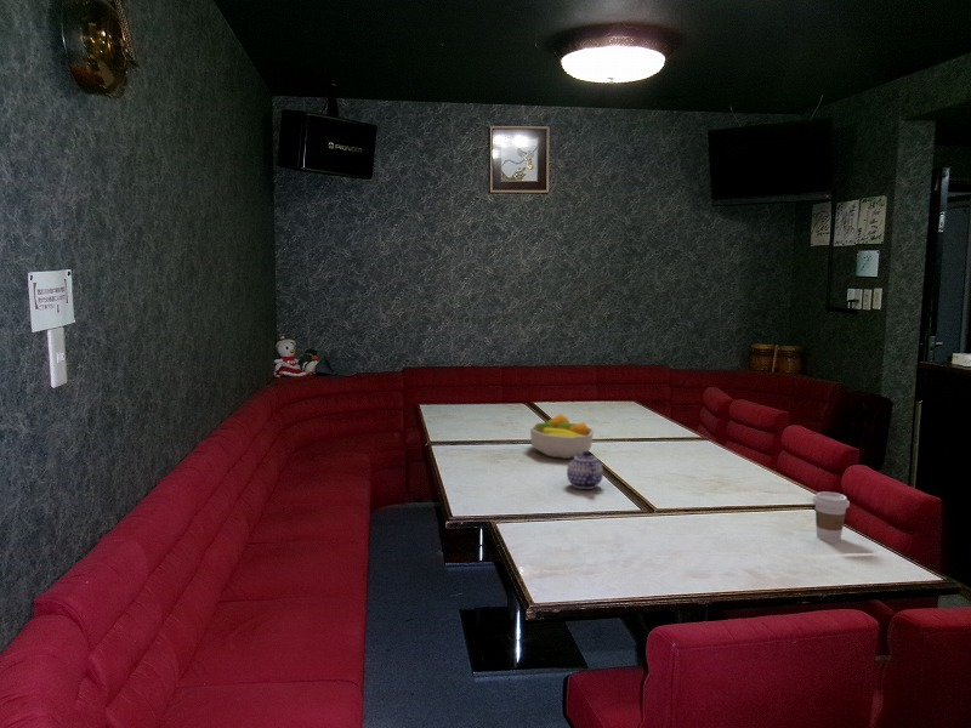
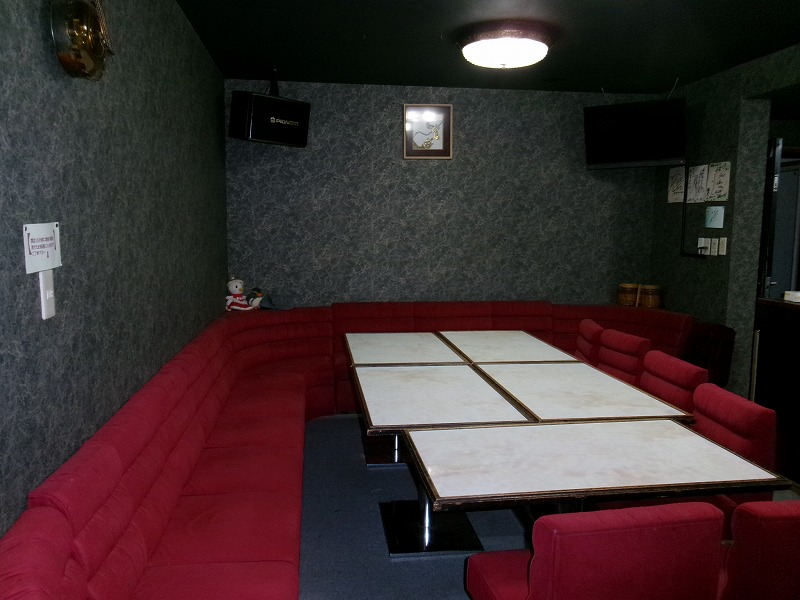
- fruit bowl [529,413,595,460]
- coffee cup [812,490,851,544]
- teapot [566,451,604,490]
